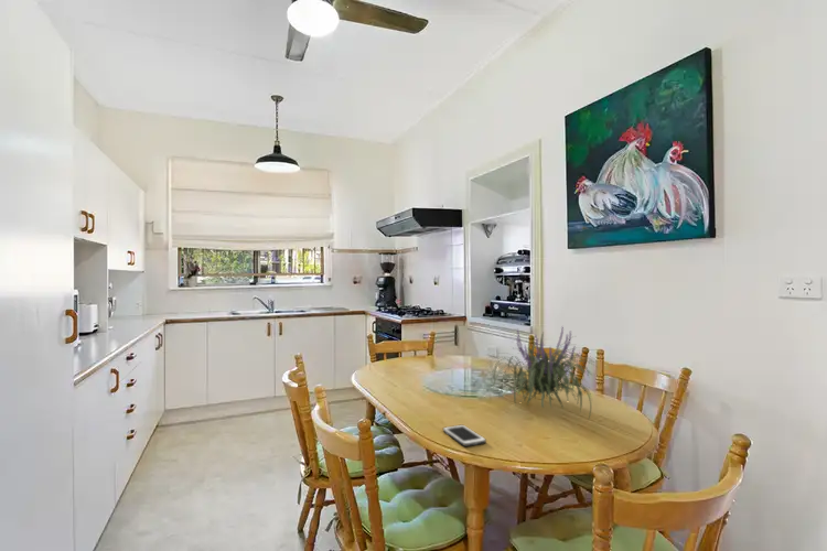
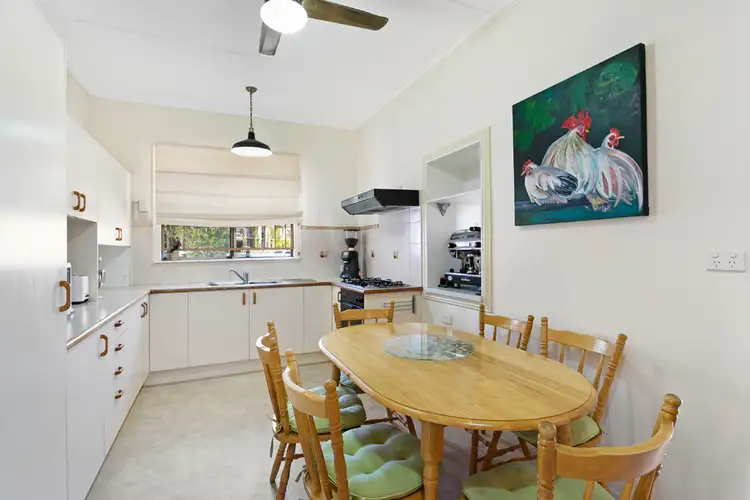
- cell phone [442,424,487,447]
- plant [481,325,599,422]
